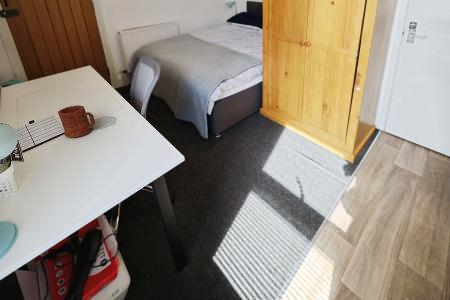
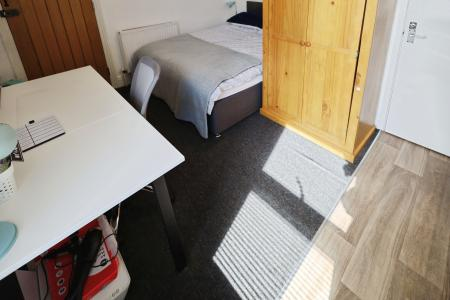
- mug [57,104,96,139]
